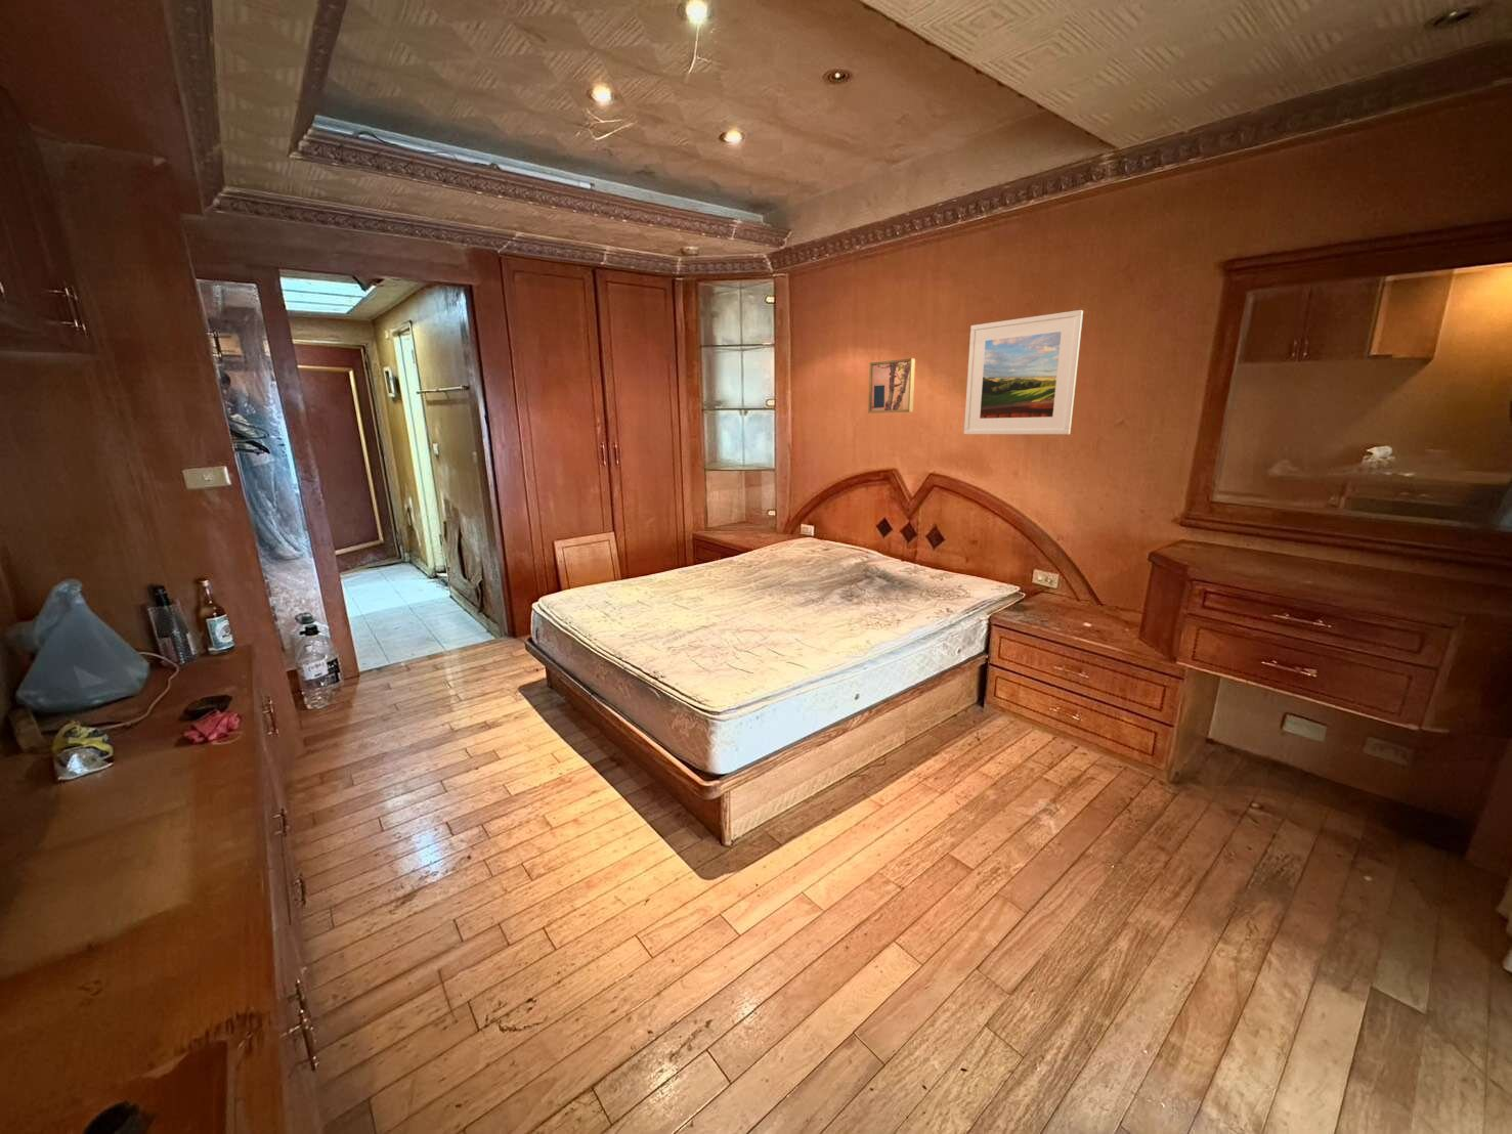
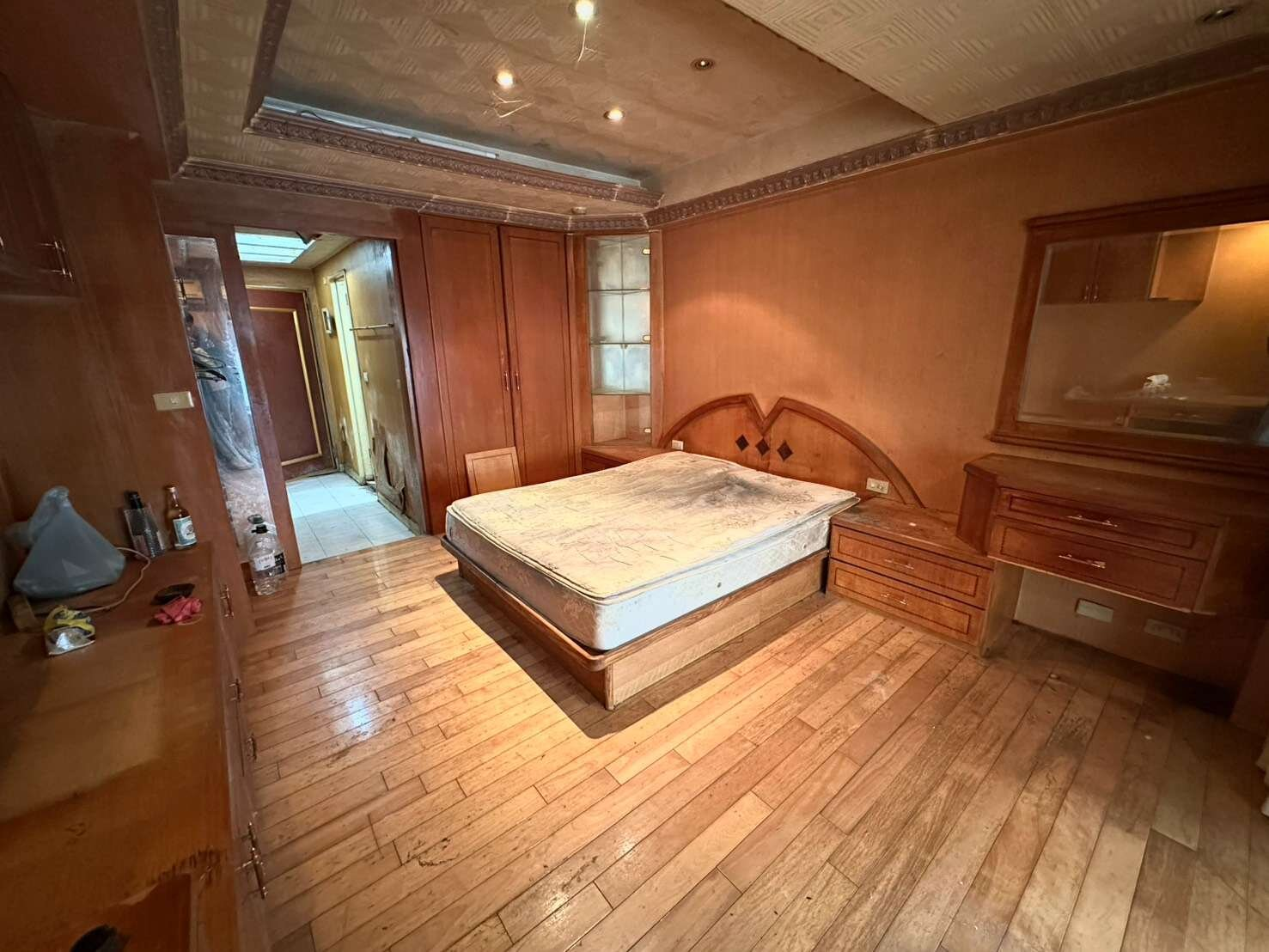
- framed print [963,309,1084,435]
- wall art [867,357,916,415]
